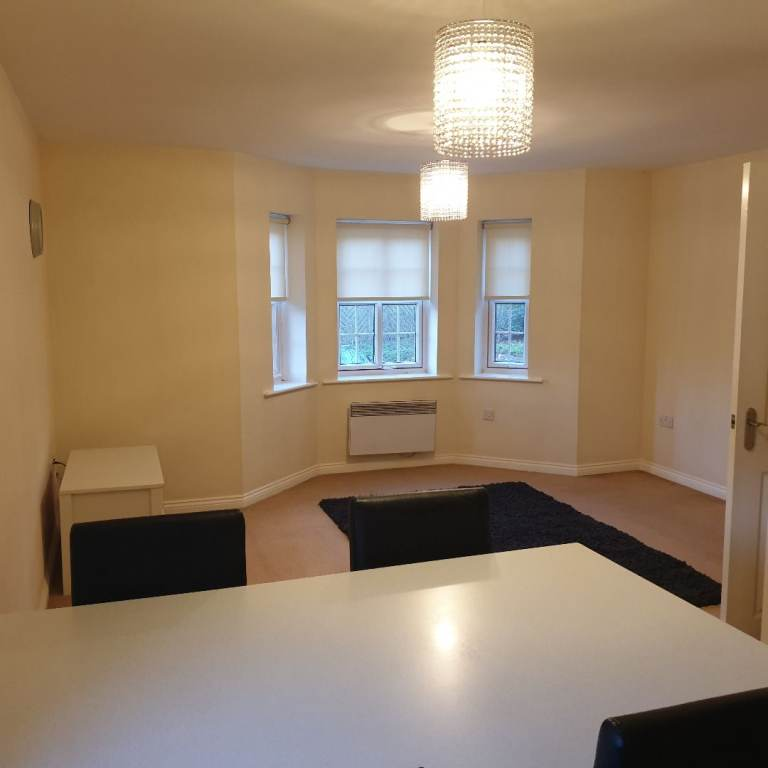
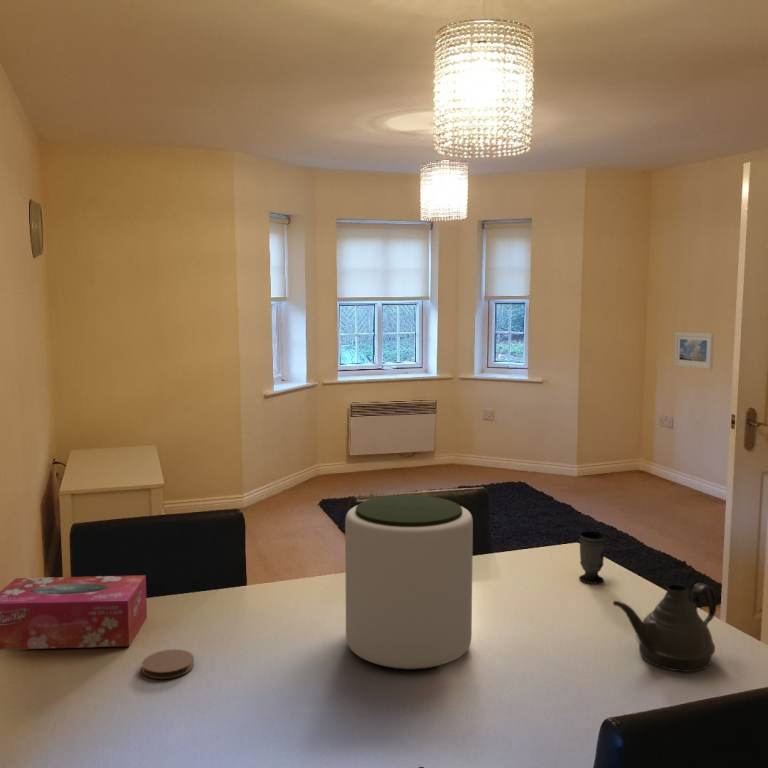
+ cup [578,531,607,585]
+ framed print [673,331,715,370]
+ tissue box [0,574,148,651]
+ teapot [612,582,717,673]
+ coaster [141,648,195,680]
+ plant pot [344,494,474,671]
